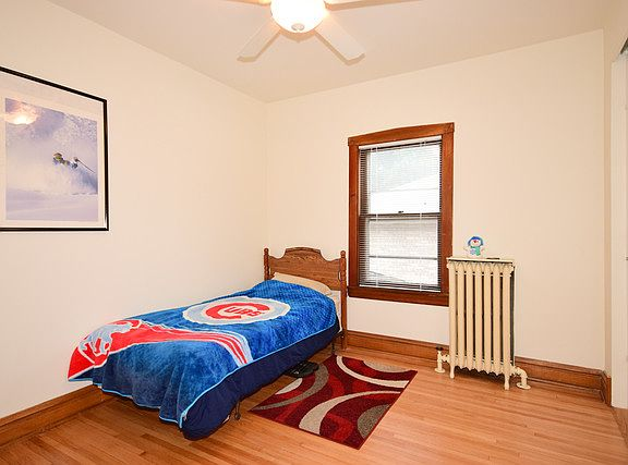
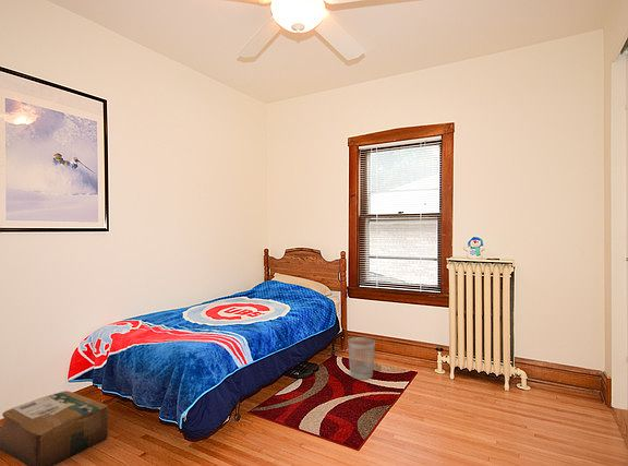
+ cardboard box [0,390,109,466]
+ wastebasket [347,336,376,381]
